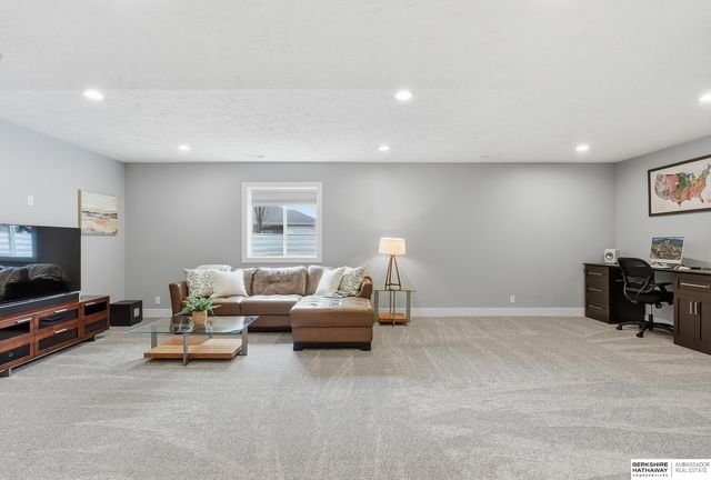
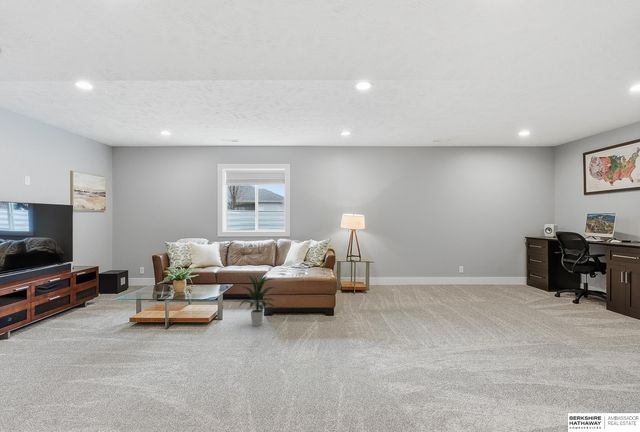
+ indoor plant [238,272,276,327]
